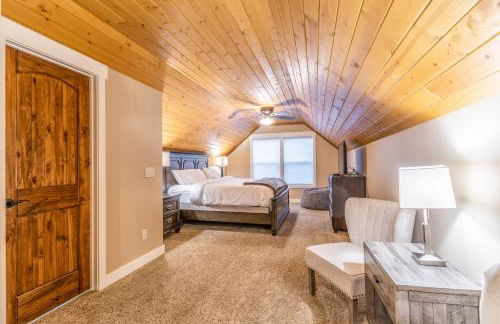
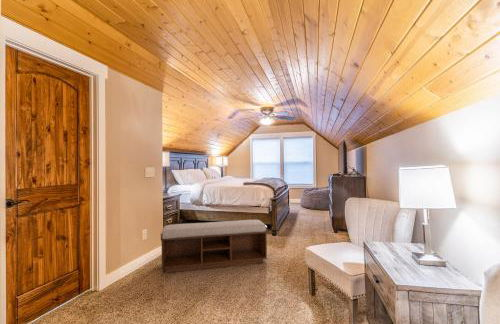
+ bench [160,219,269,274]
